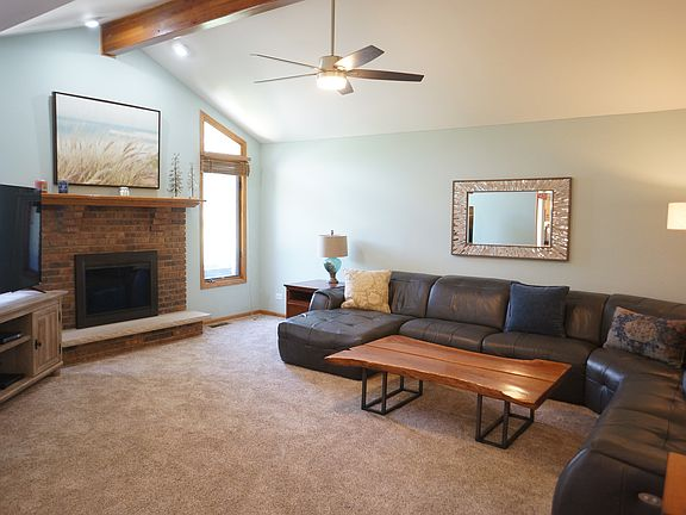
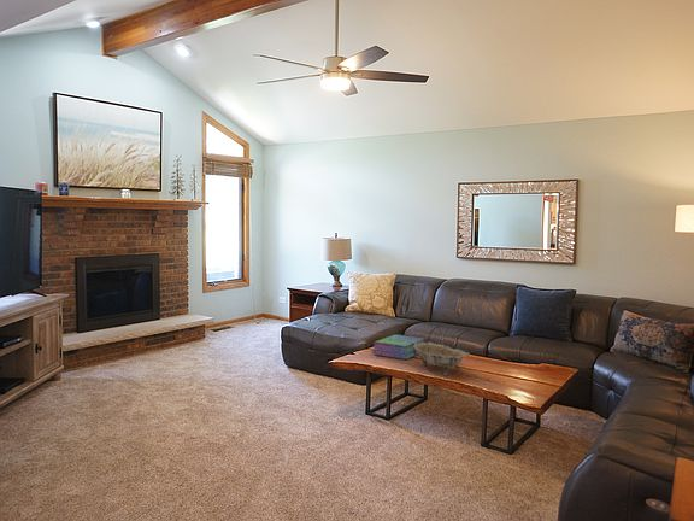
+ stack of books [371,334,424,361]
+ decorative bowl [413,341,471,376]
